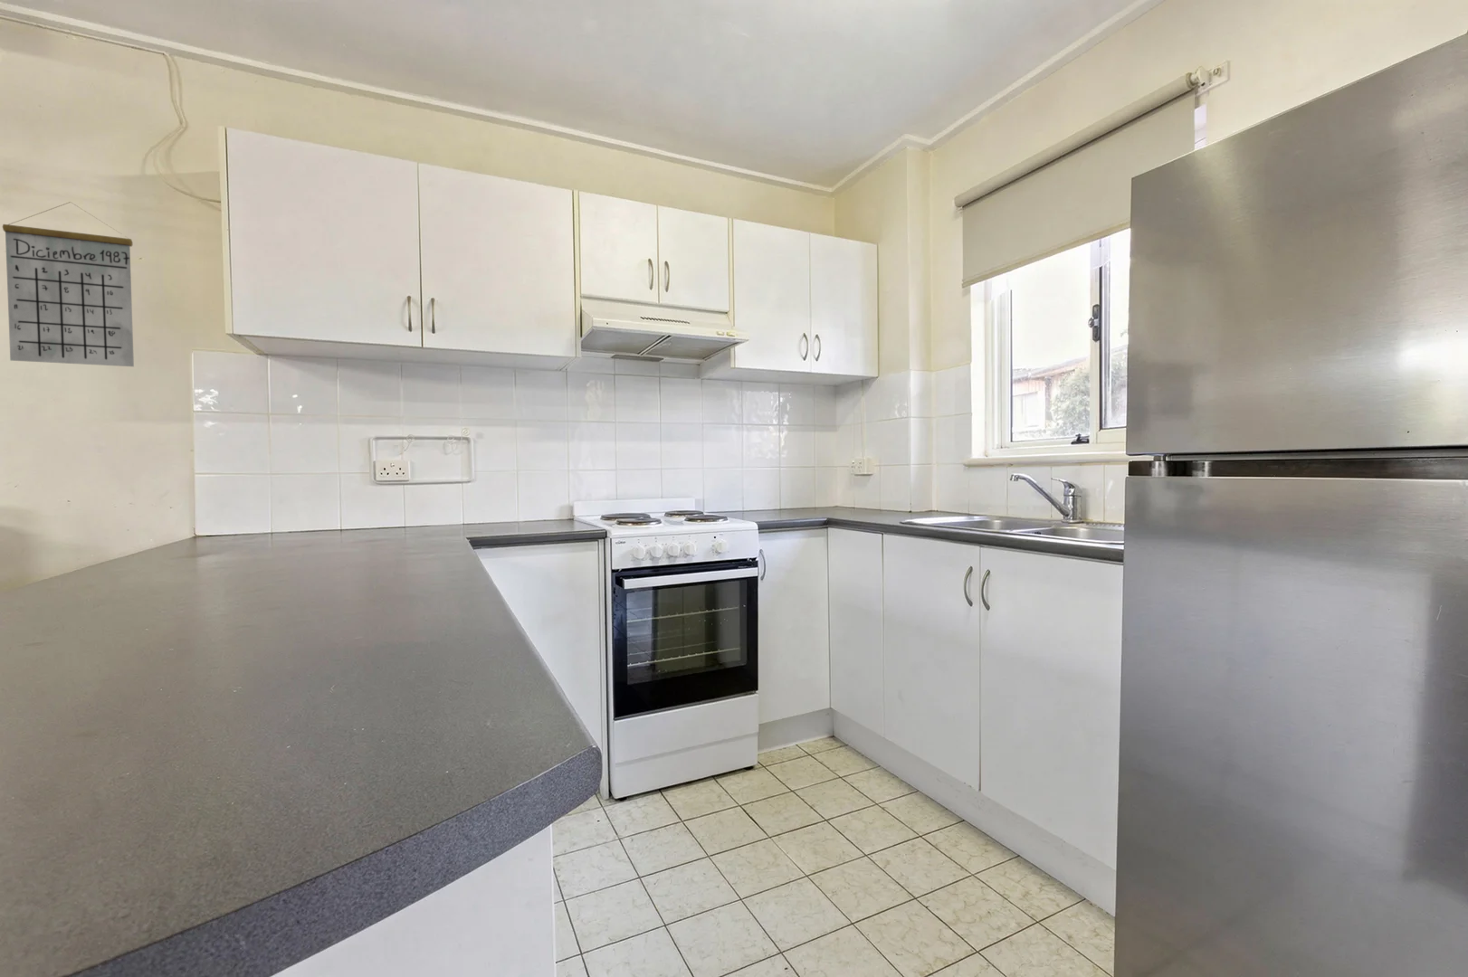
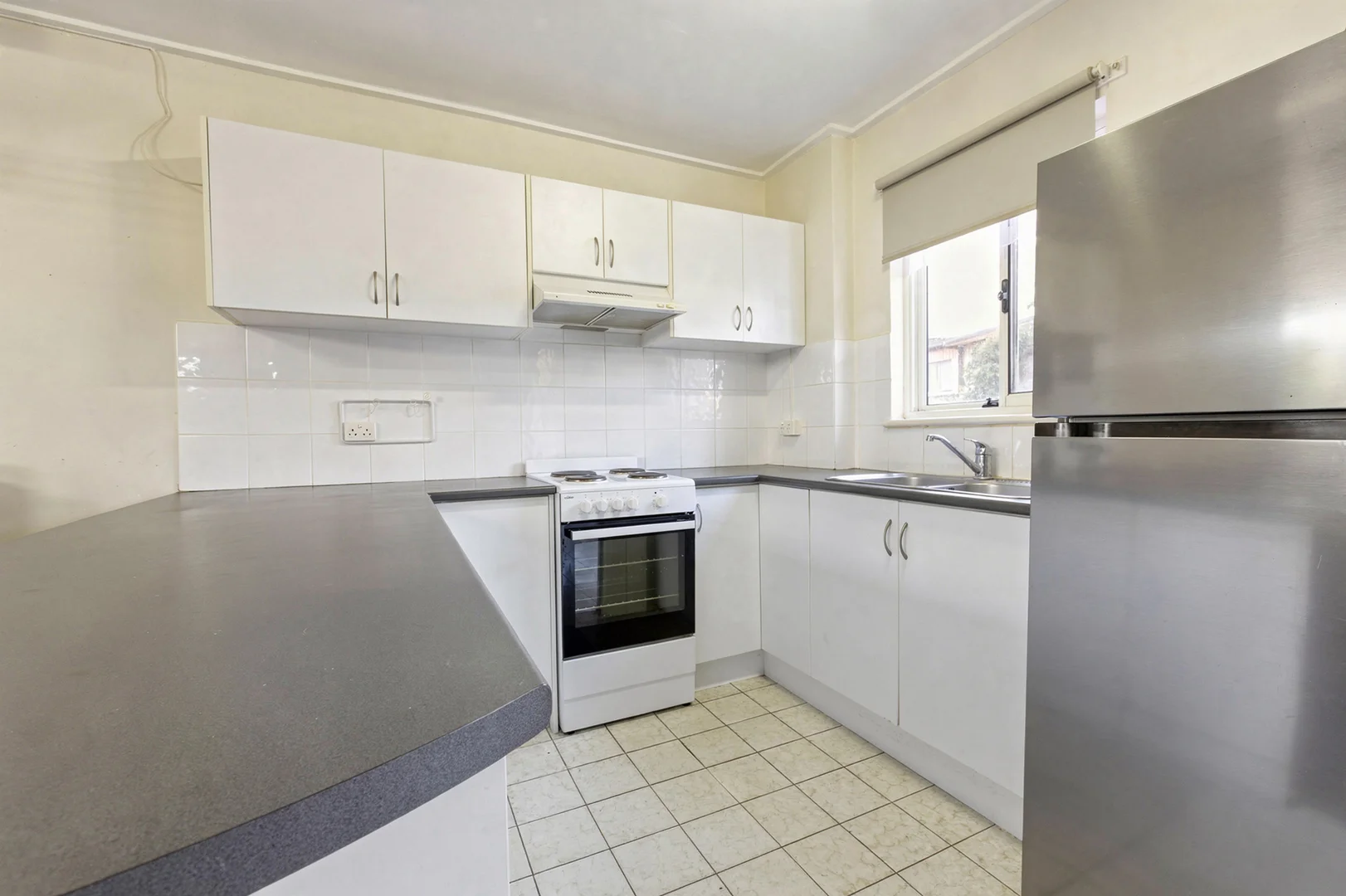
- calendar [2,201,135,367]
